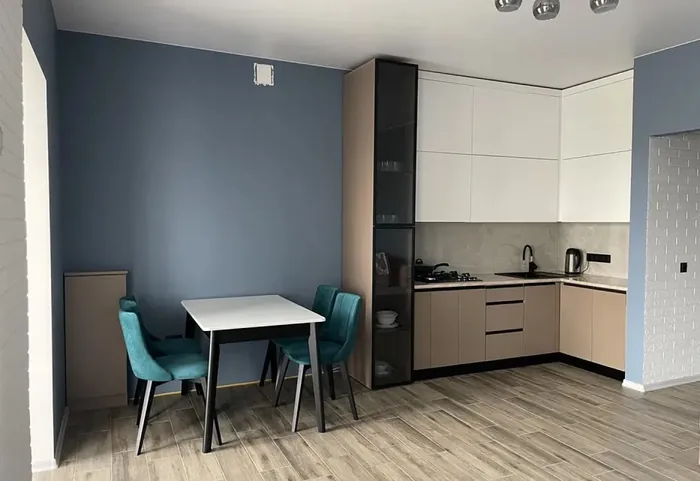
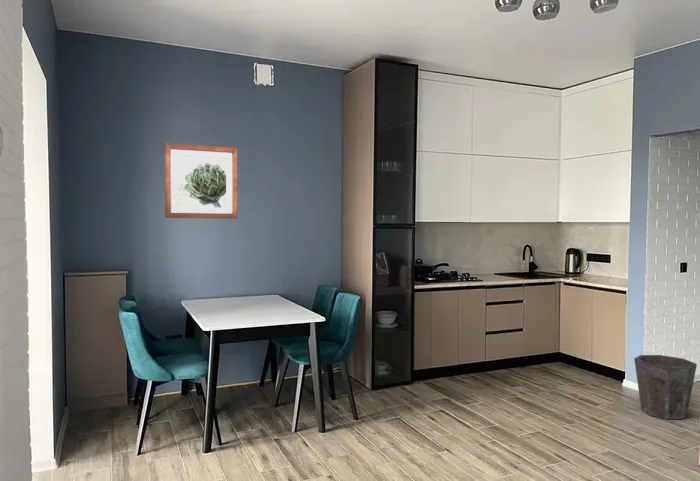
+ waste bin [633,354,698,420]
+ wall art [164,142,238,219]
